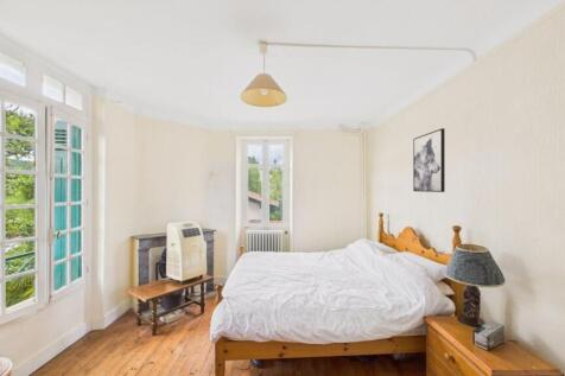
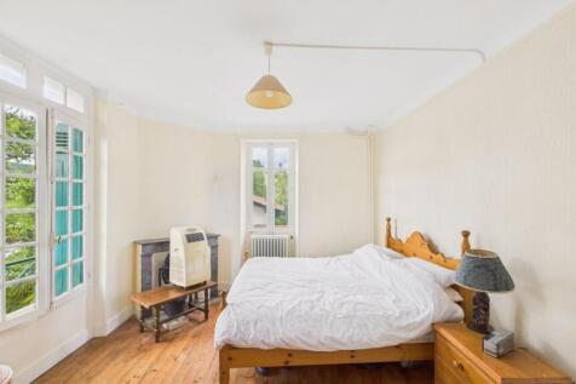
- wall art [412,127,446,193]
